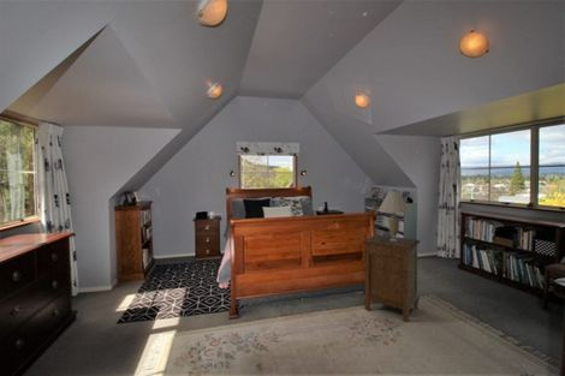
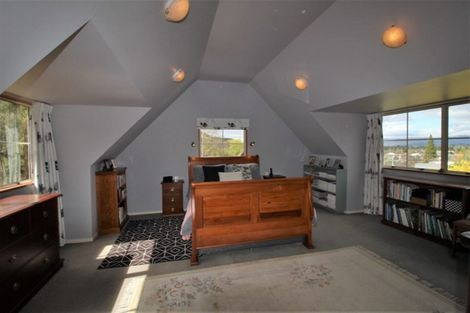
- nightstand [361,234,421,323]
- table lamp [376,190,411,241]
